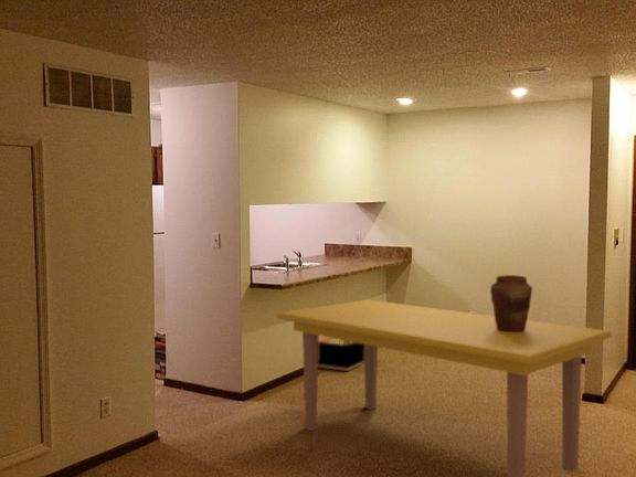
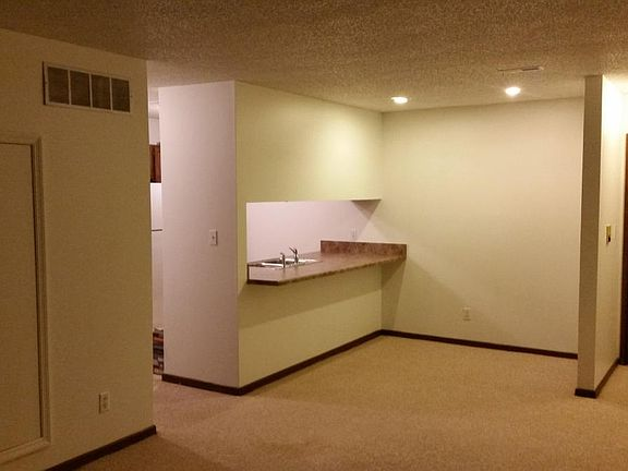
- dining table [275,298,613,477]
- vase [489,274,533,332]
- storage bin [318,337,364,372]
